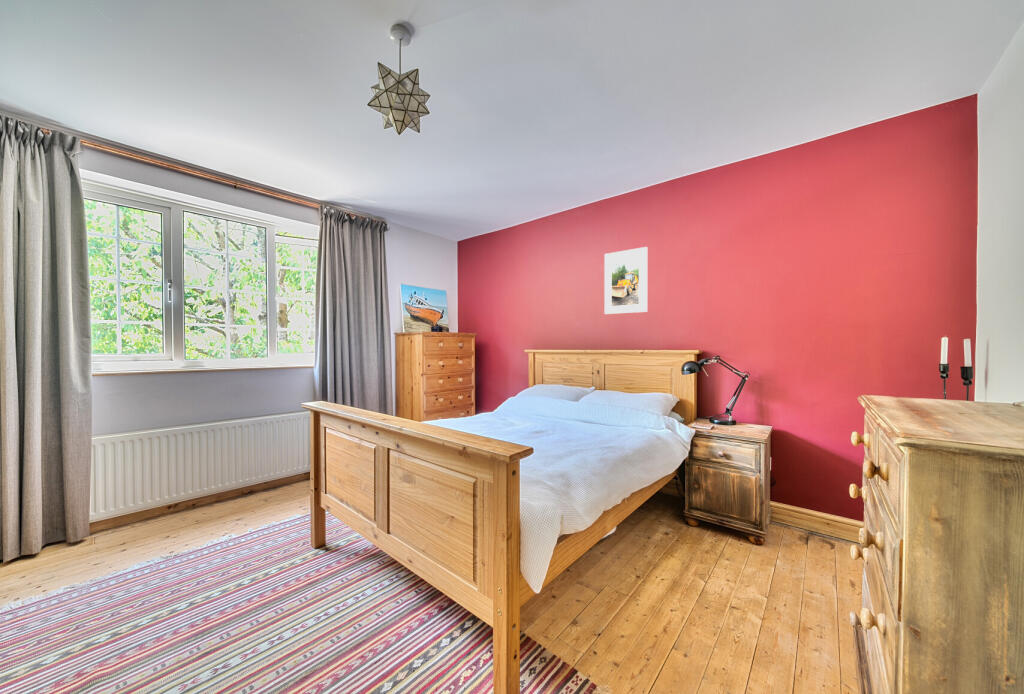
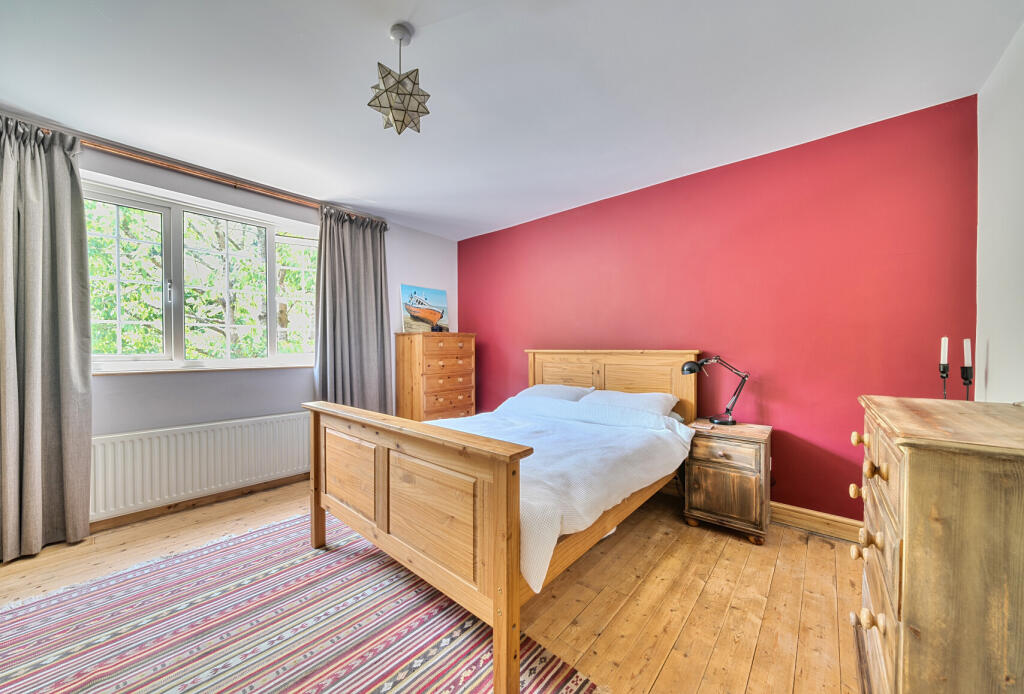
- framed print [603,246,648,315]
